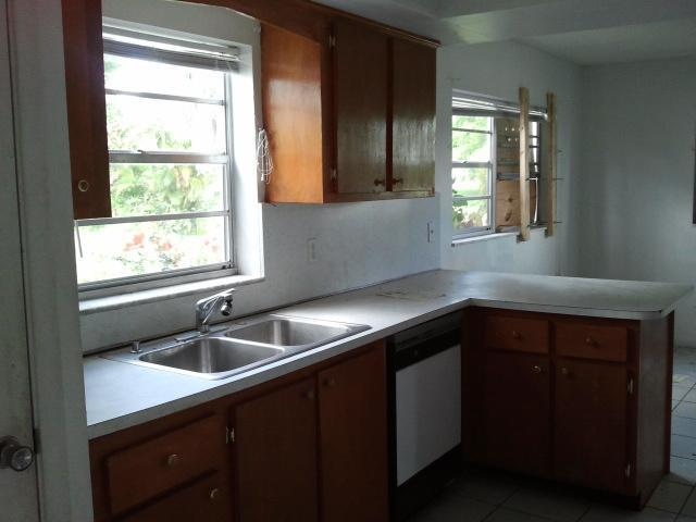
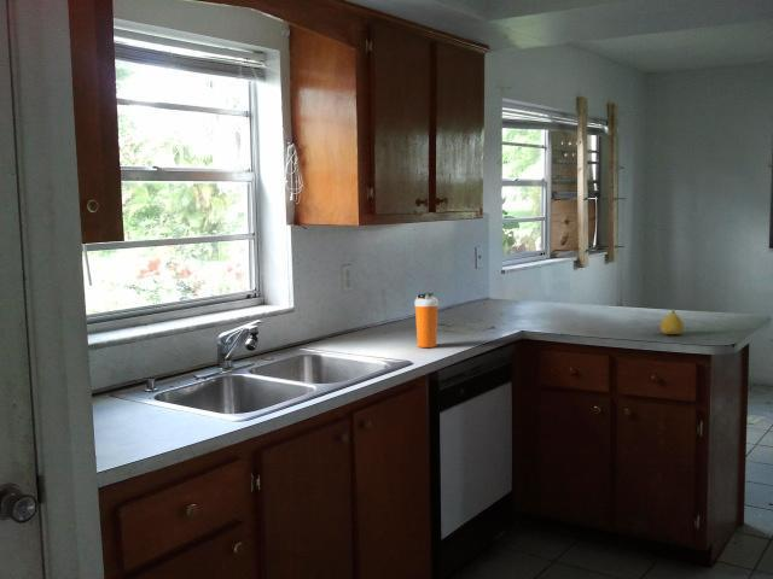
+ fruit [659,308,685,335]
+ shaker bottle [413,292,440,349]
